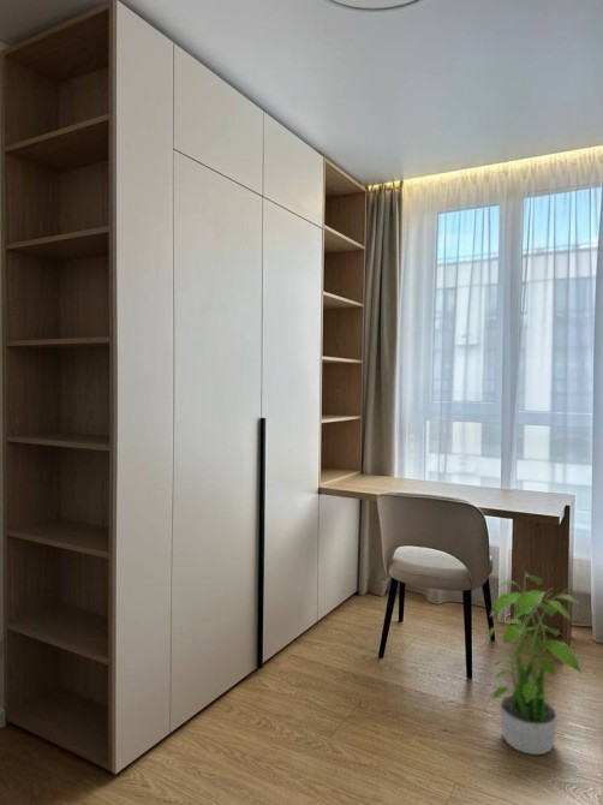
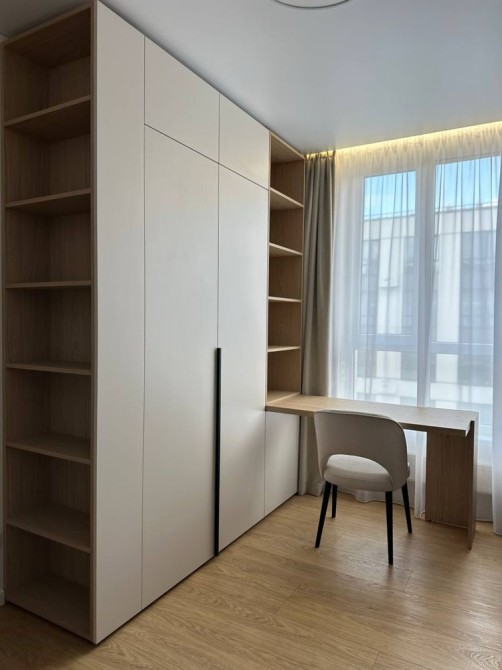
- potted plant [484,572,597,756]
